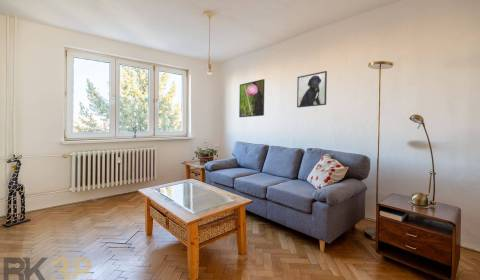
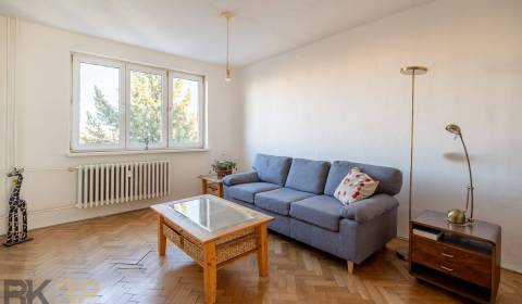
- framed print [238,78,265,118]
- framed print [296,70,328,109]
